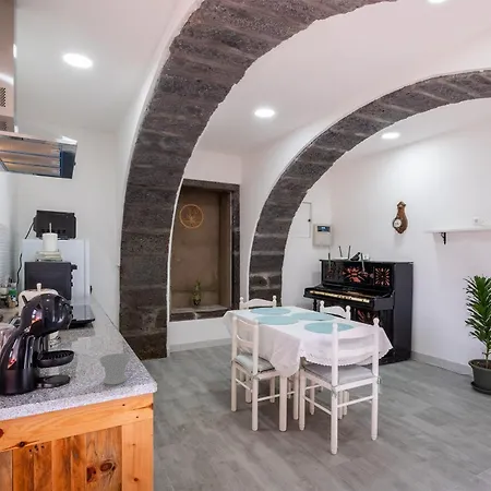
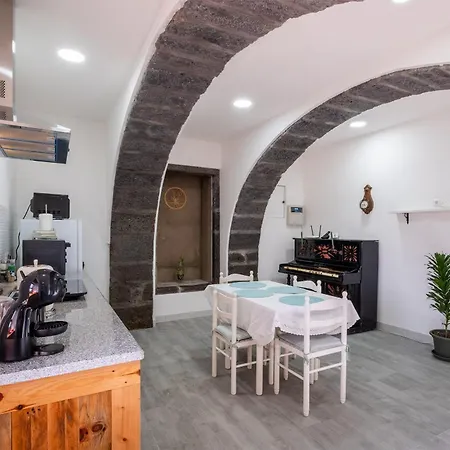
- cup [98,352,132,385]
